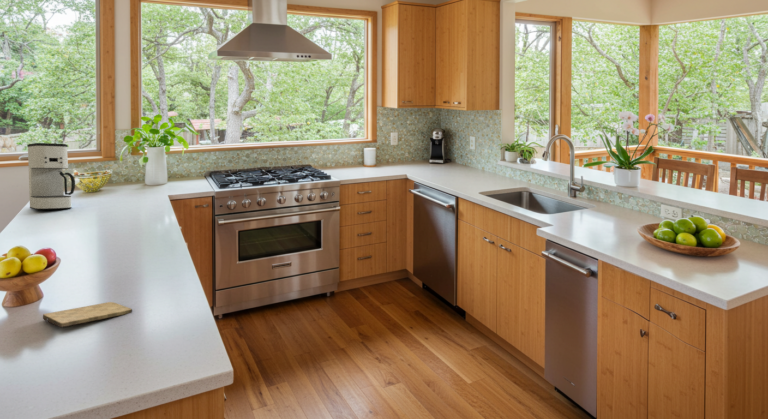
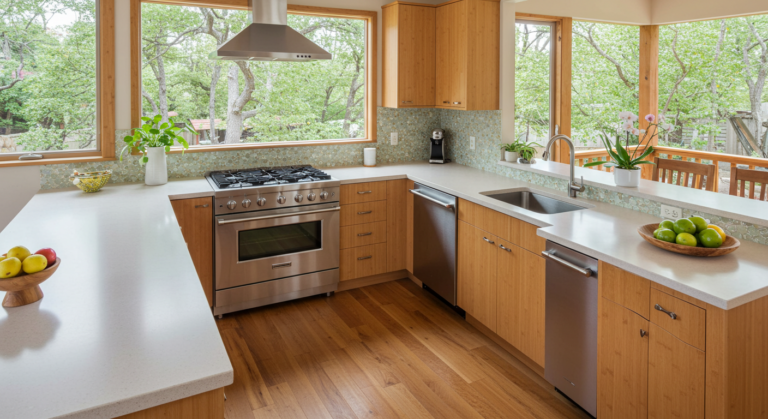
- cutting board [42,301,133,328]
- coffee maker [26,142,76,211]
